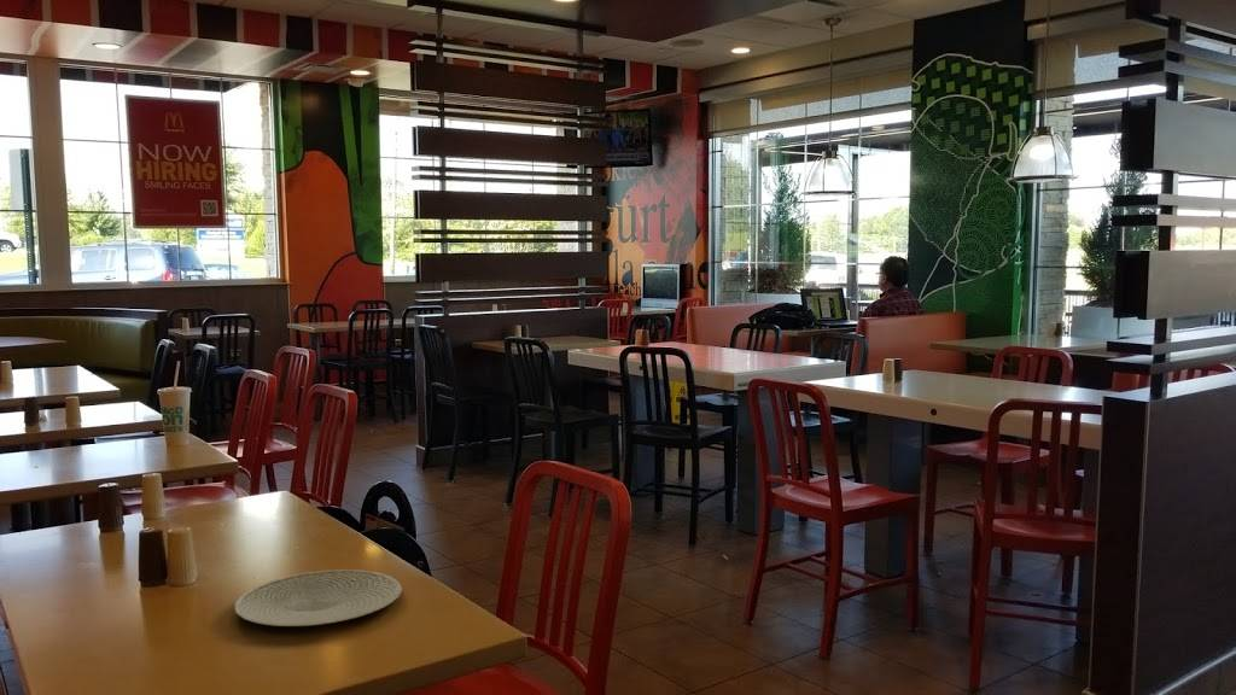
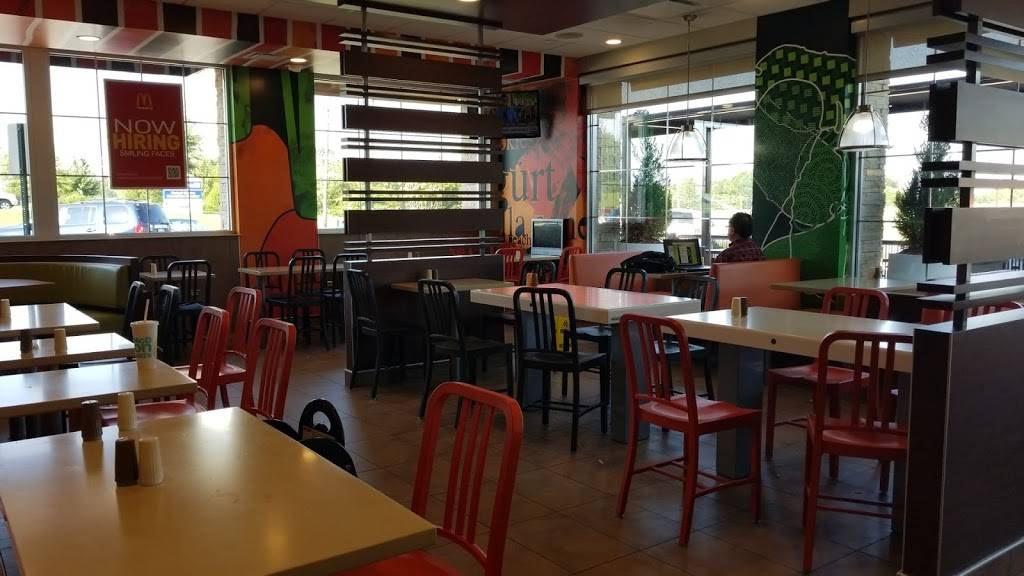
- plate [233,568,403,627]
